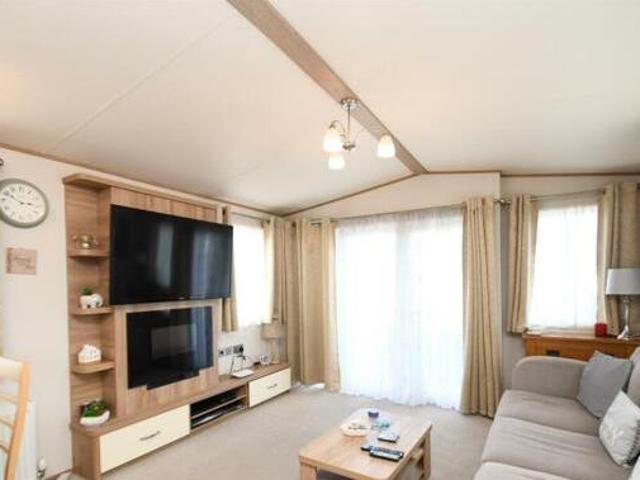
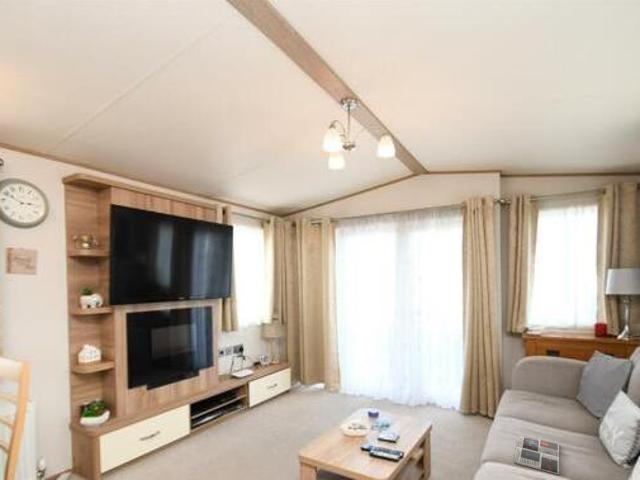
+ magazine [513,434,560,476]
